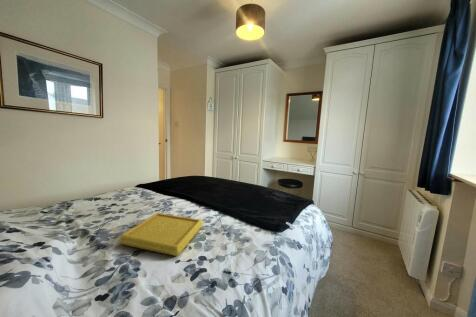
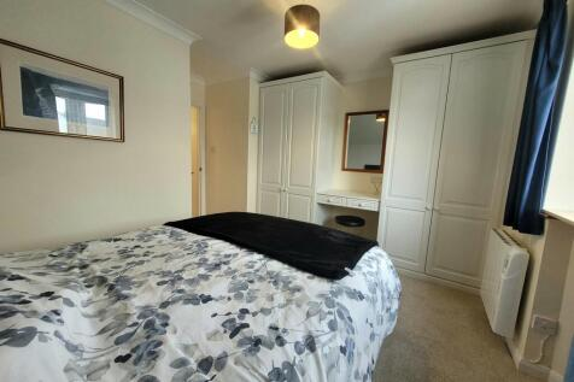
- serving tray [118,212,204,257]
